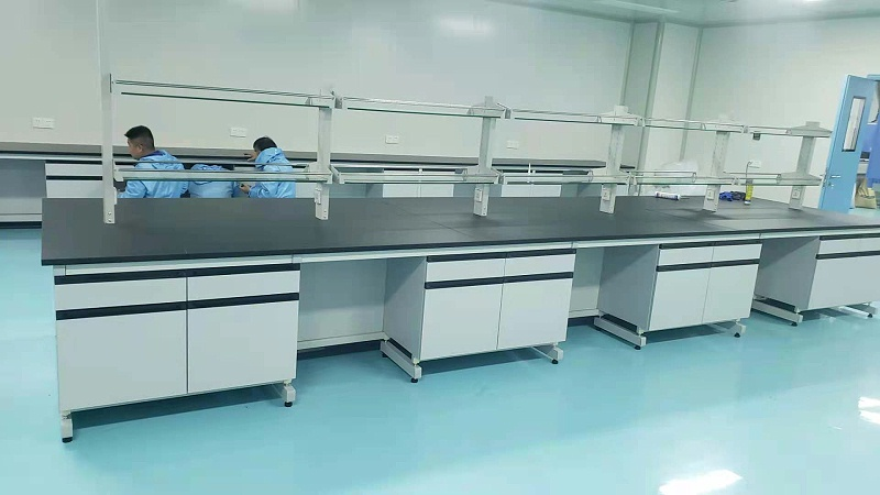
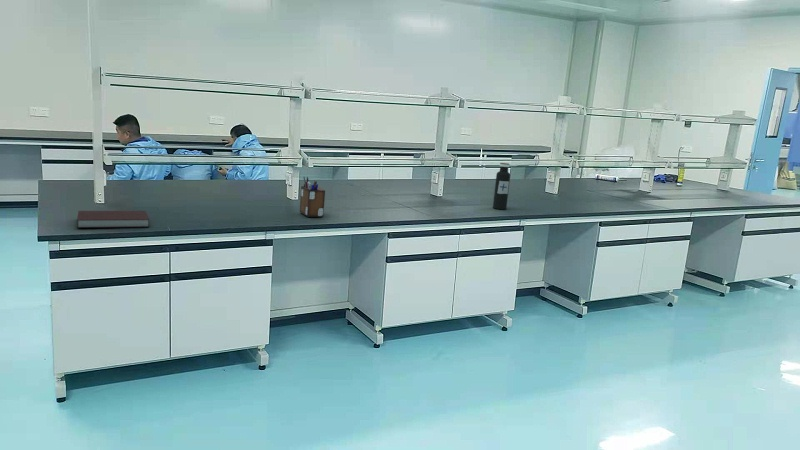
+ water bottle [492,162,511,210]
+ desk organizer [299,176,326,218]
+ notebook [76,210,150,229]
